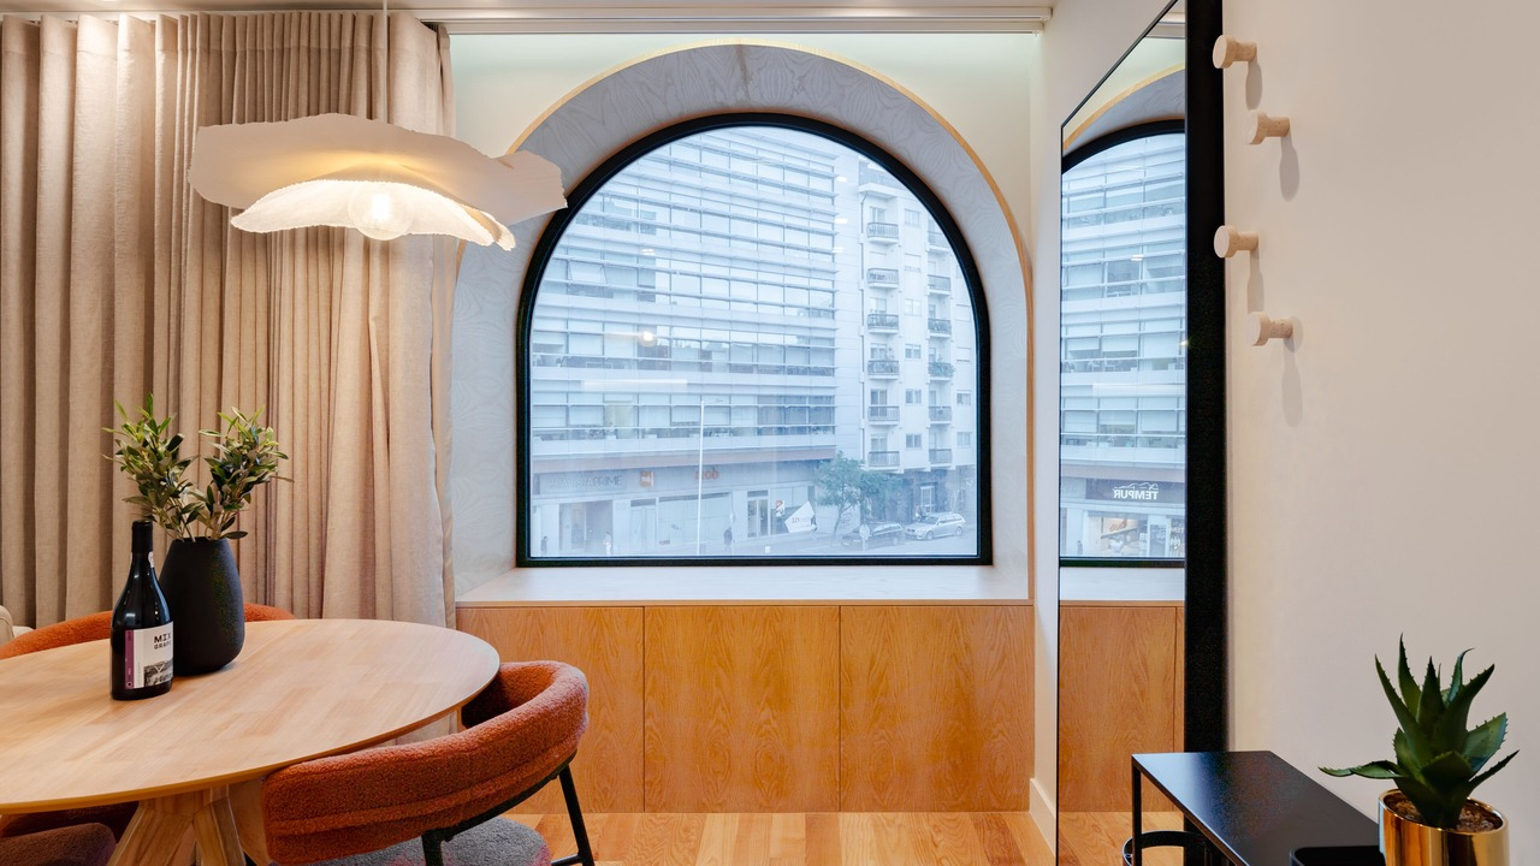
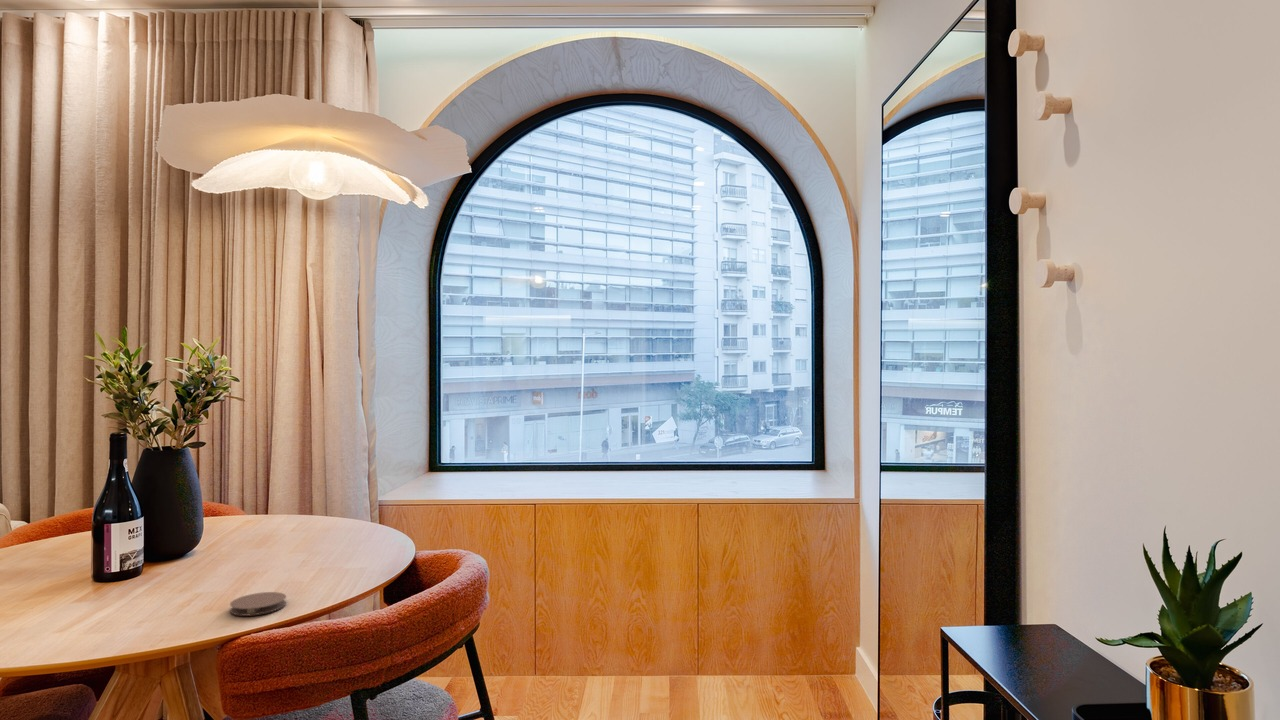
+ coaster [229,591,287,617]
